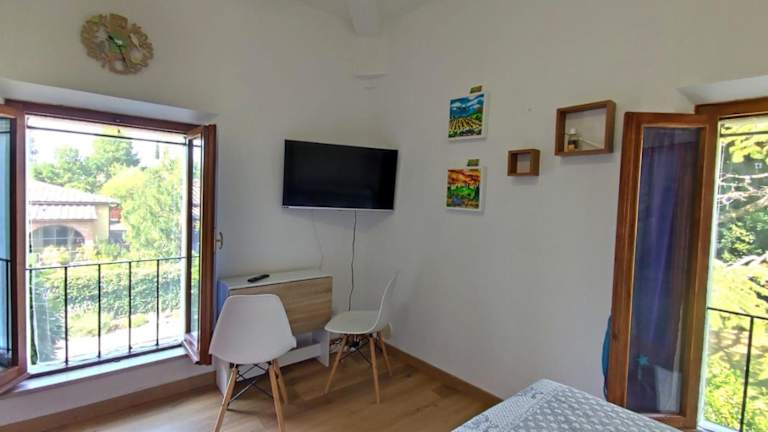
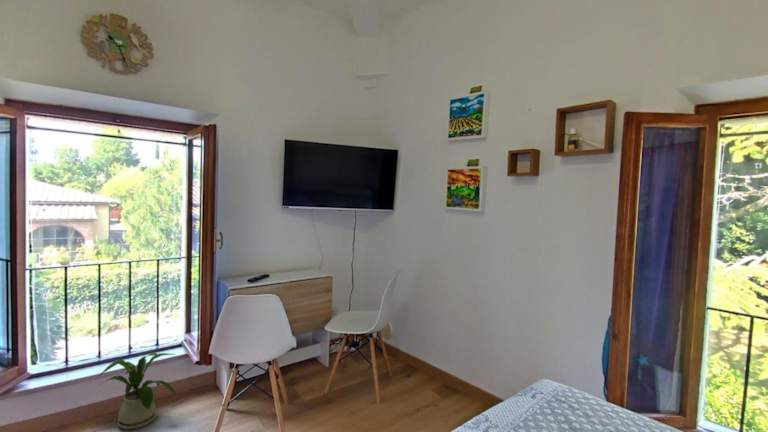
+ house plant [98,352,177,430]
